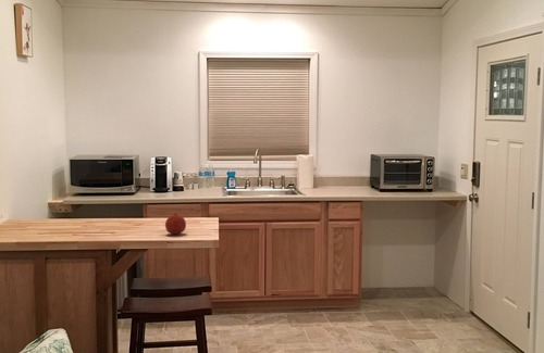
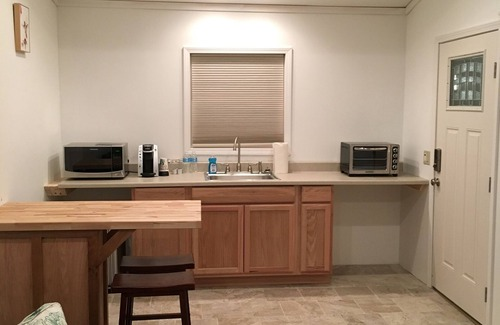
- fruit [164,213,187,236]
